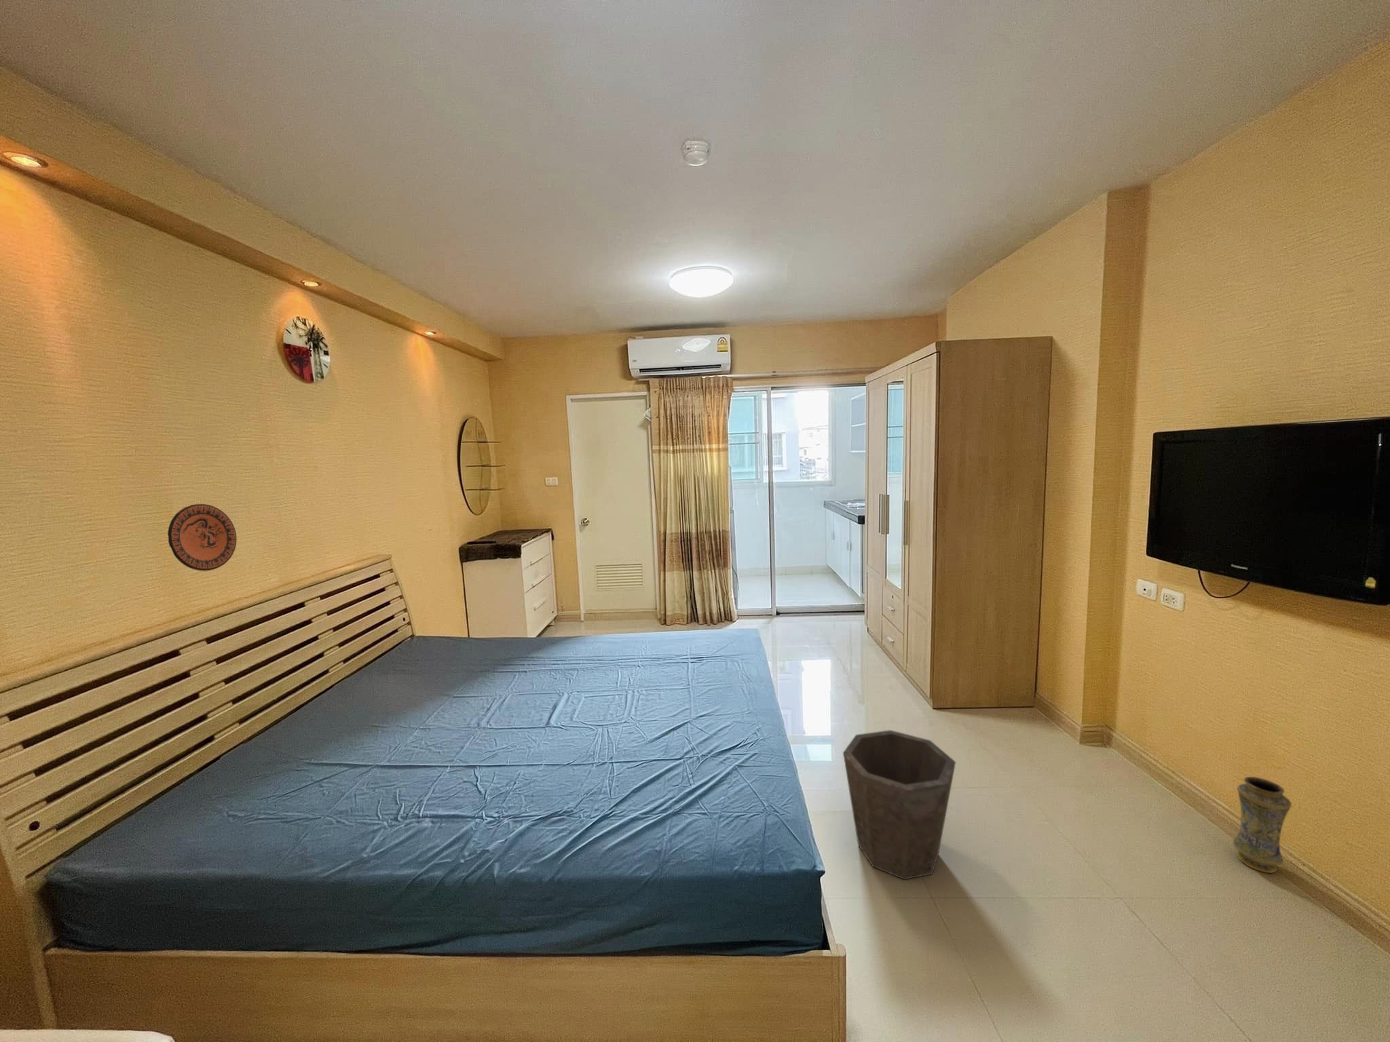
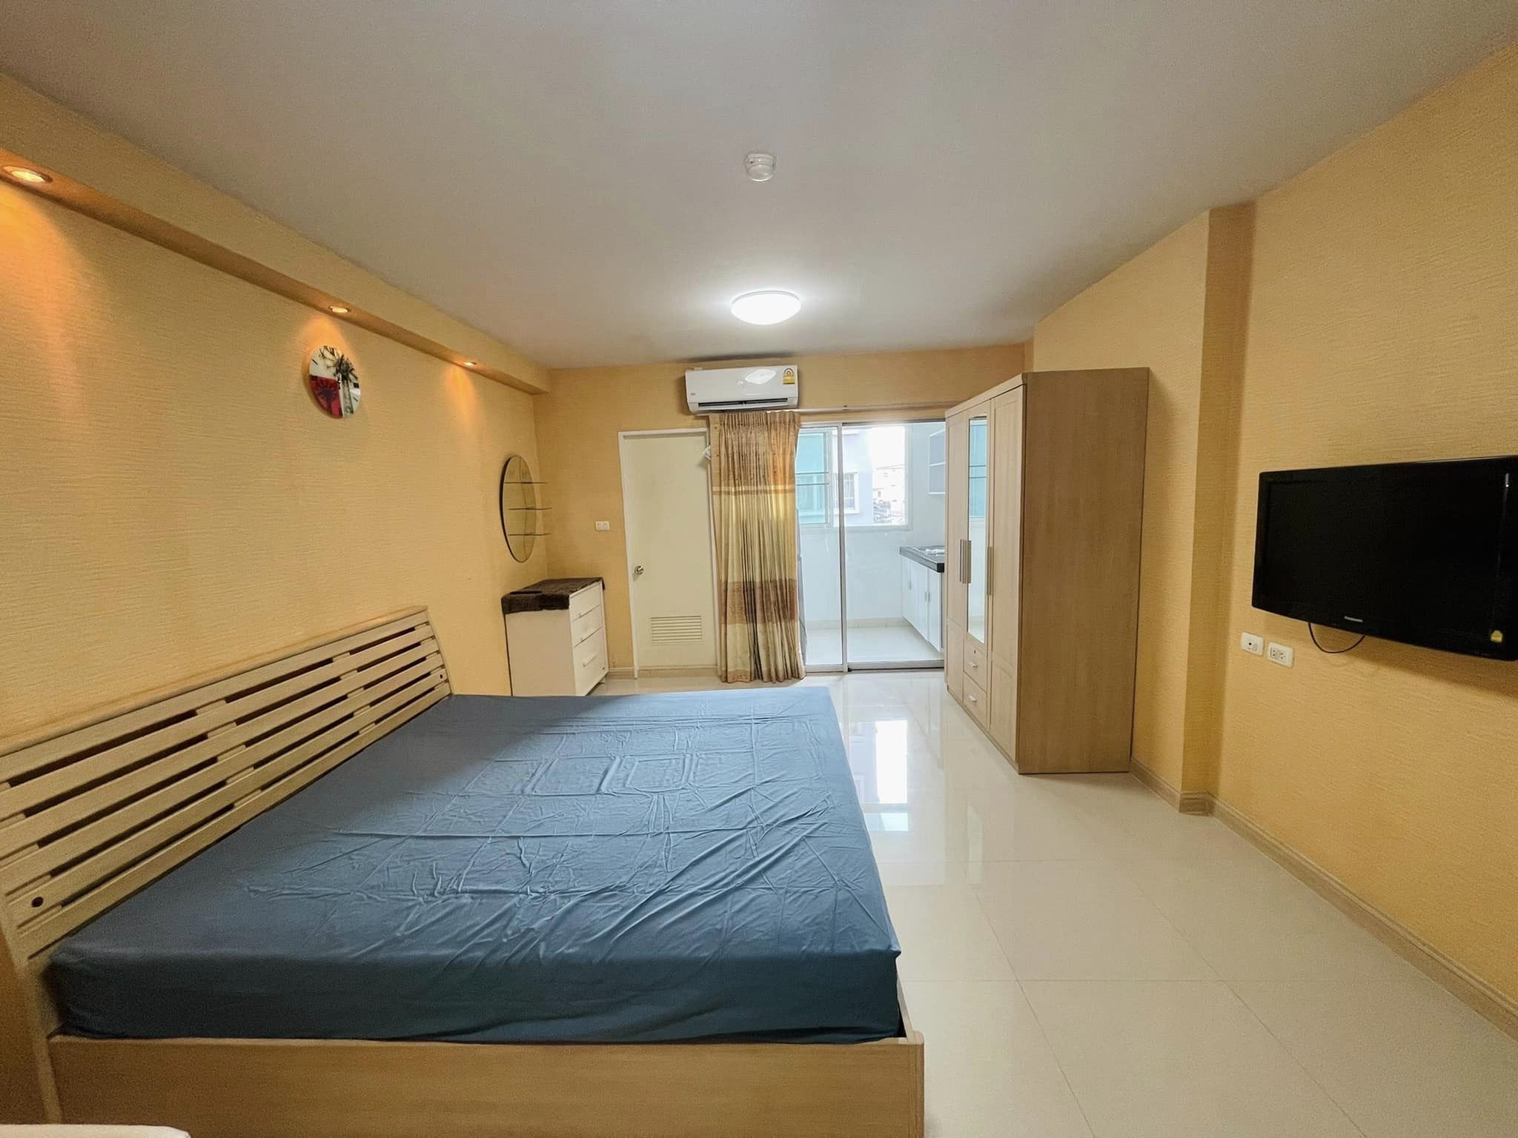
- waste bin [843,729,957,880]
- vase [1232,776,1293,873]
- decorative plate [167,503,238,571]
